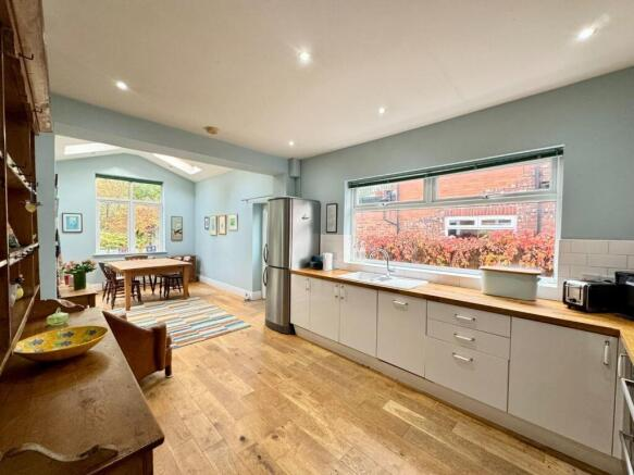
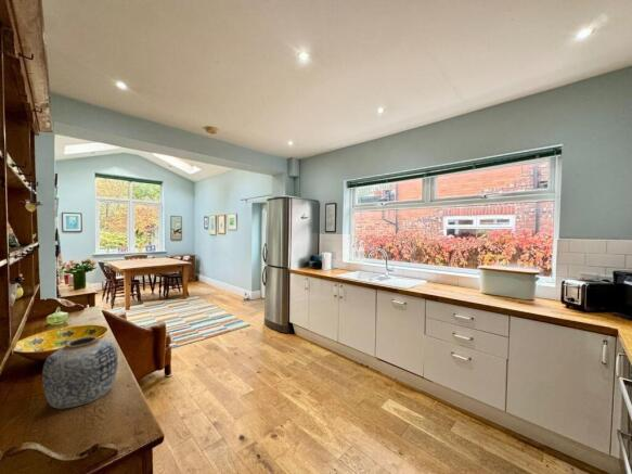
+ decorative jar [41,335,119,409]
